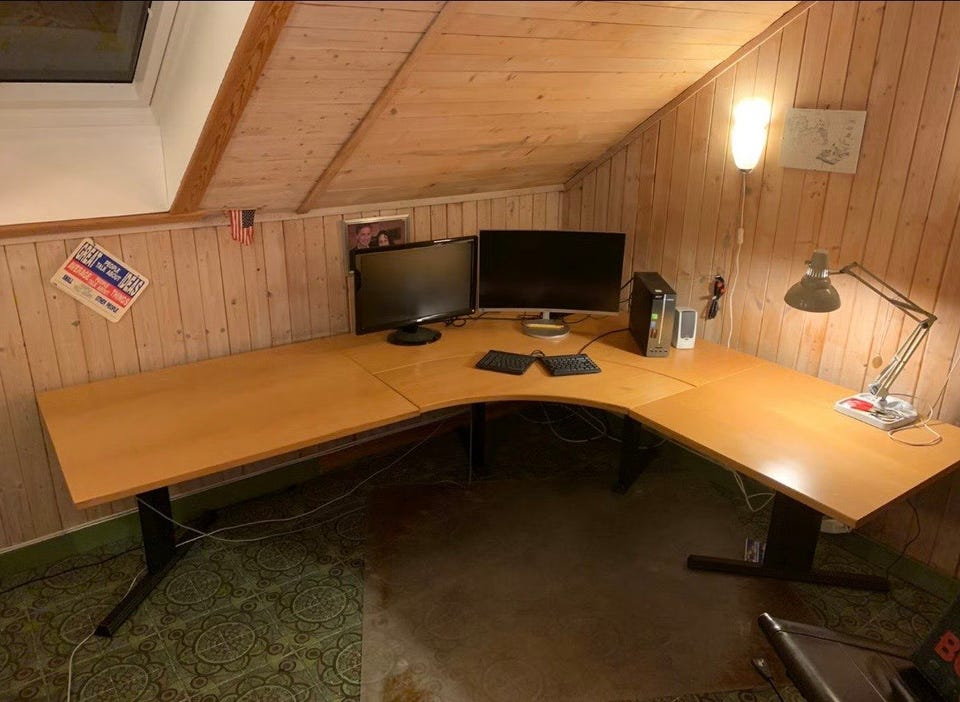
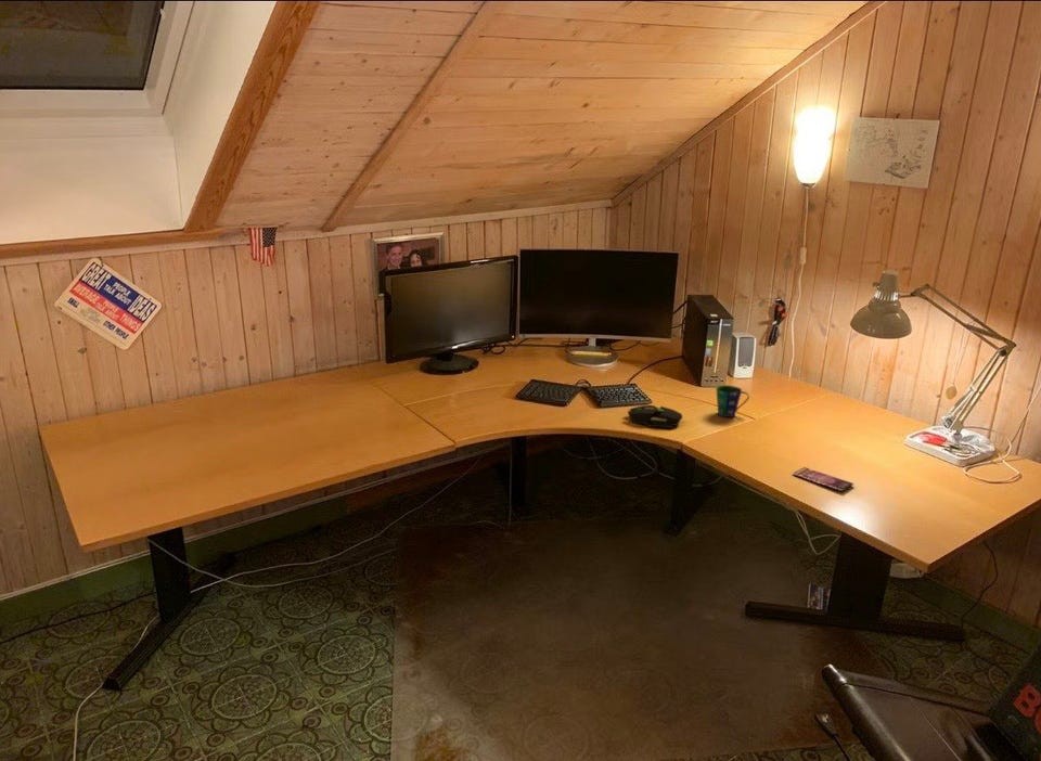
+ mouse [627,404,683,429]
+ smartphone [792,466,854,492]
+ cup [715,384,750,418]
